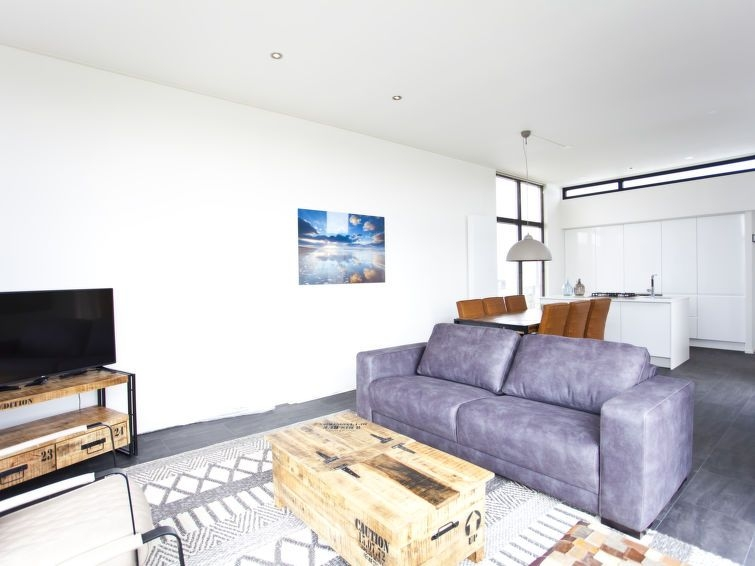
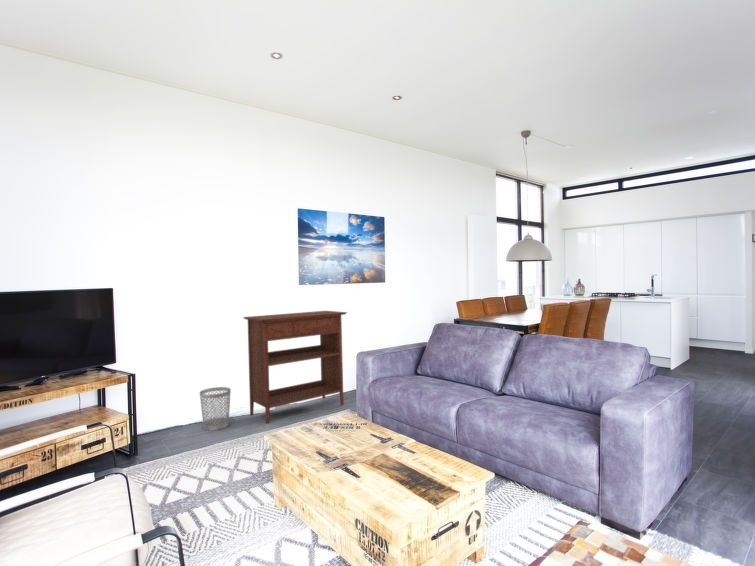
+ wastebasket [199,386,232,431]
+ console table [242,310,348,425]
